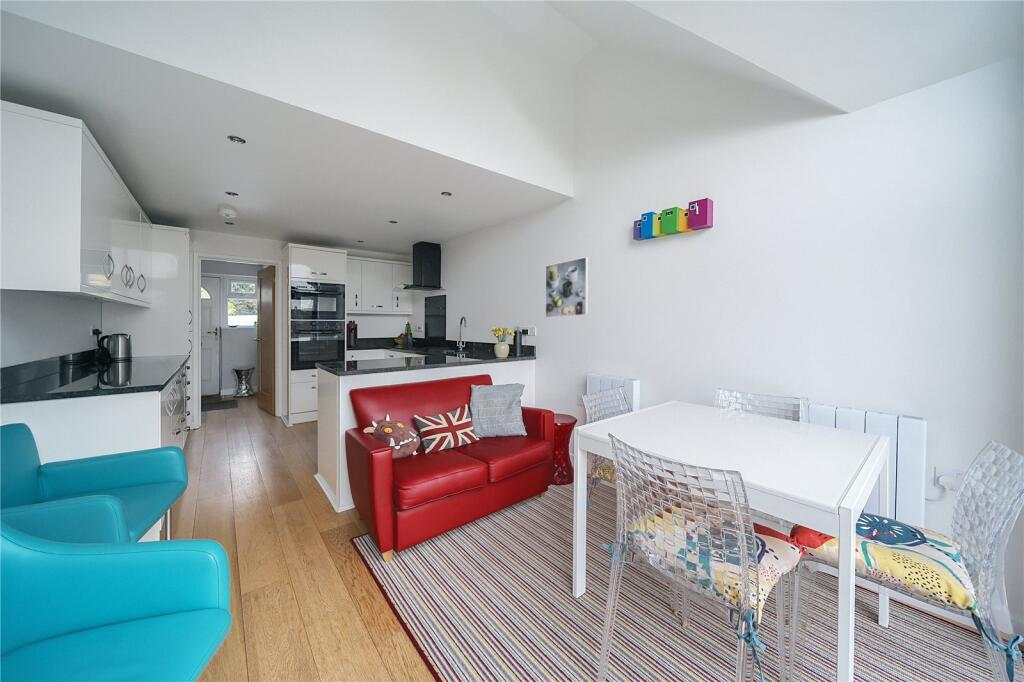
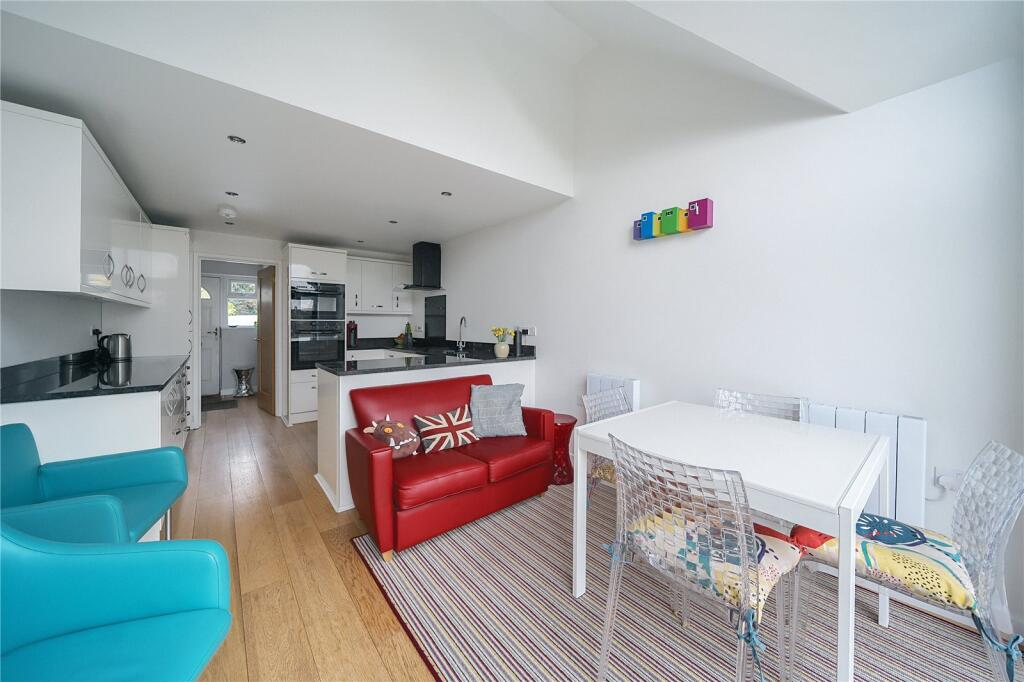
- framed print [544,256,589,319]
